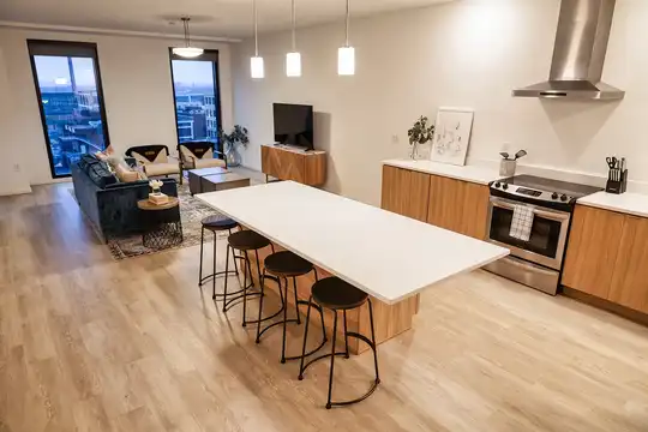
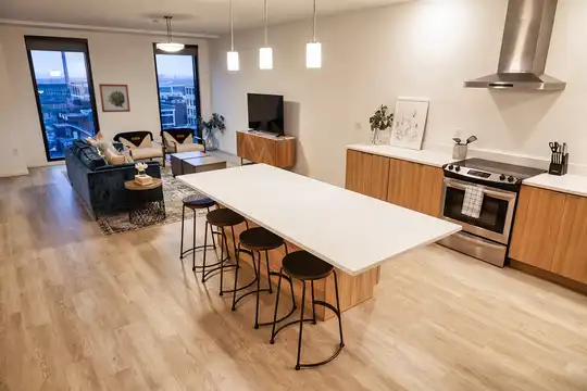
+ wall art [98,83,132,113]
